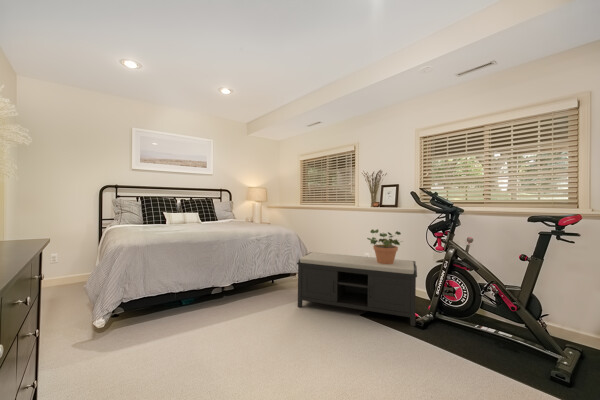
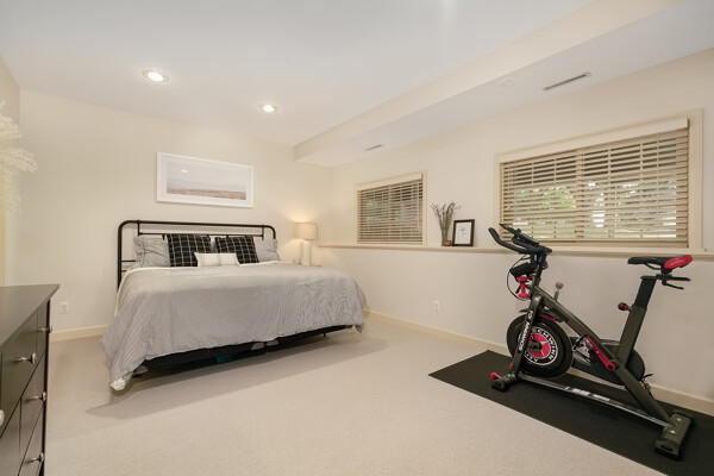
- bench [296,251,418,327]
- potted plant [366,228,404,264]
